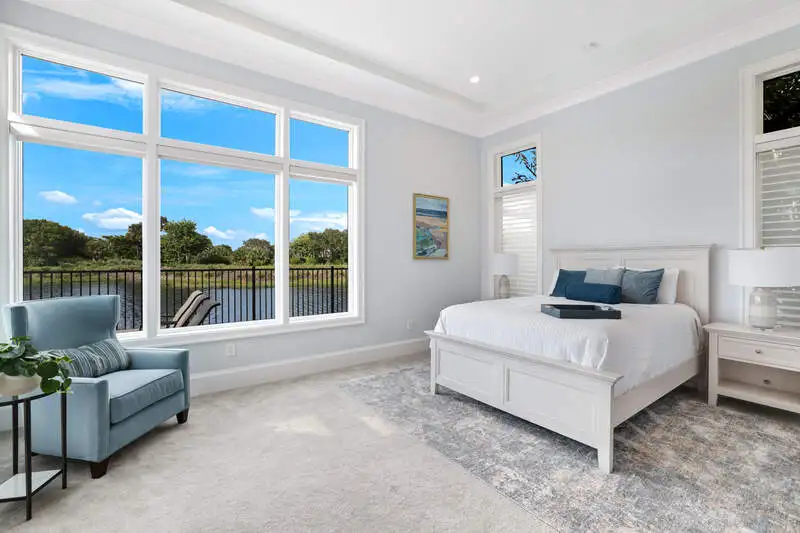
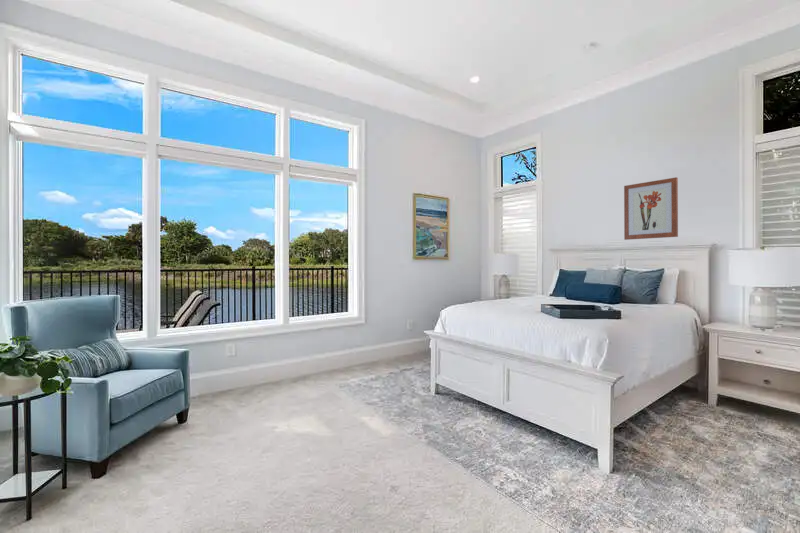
+ wall art [623,176,679,241]
